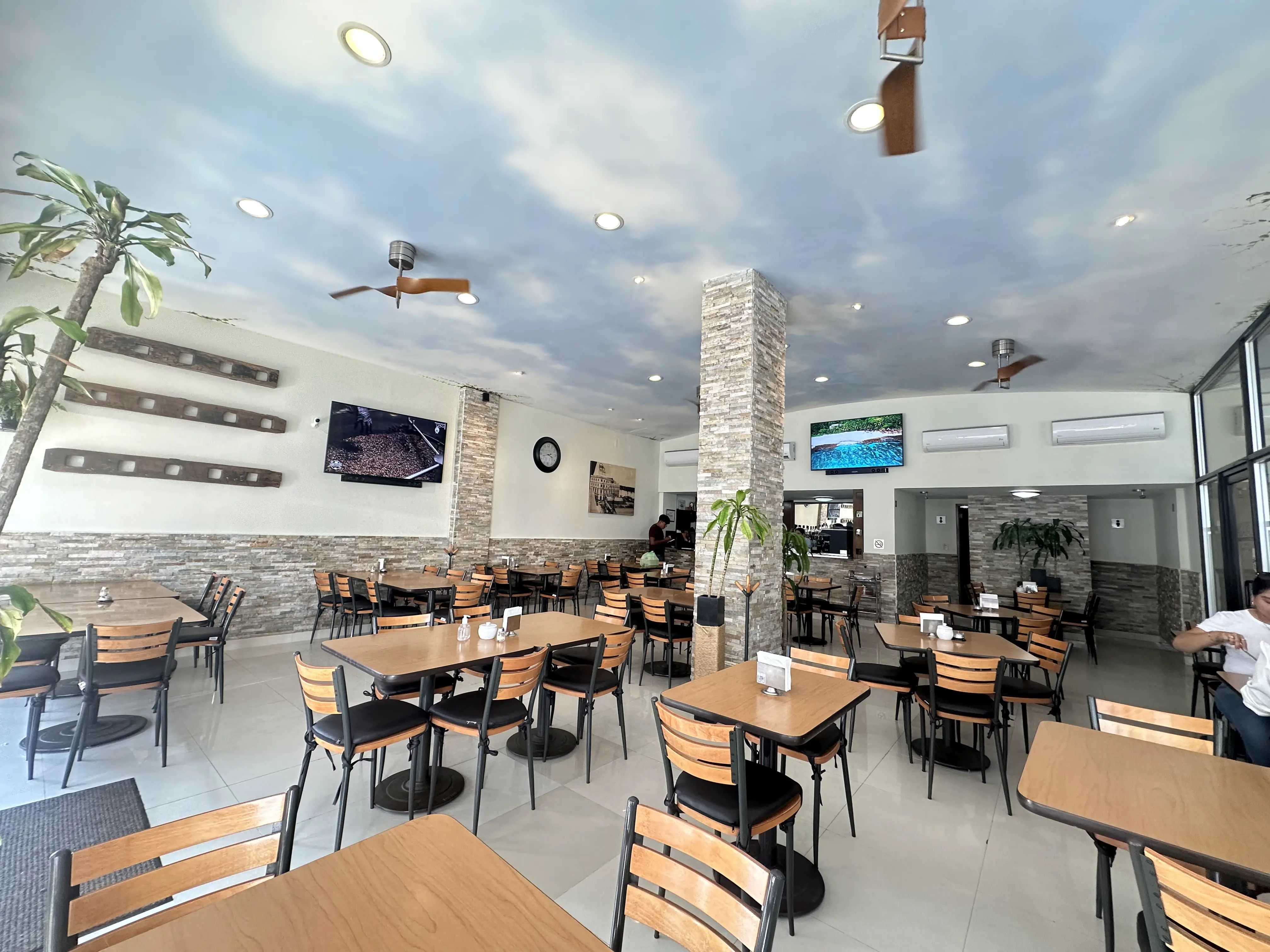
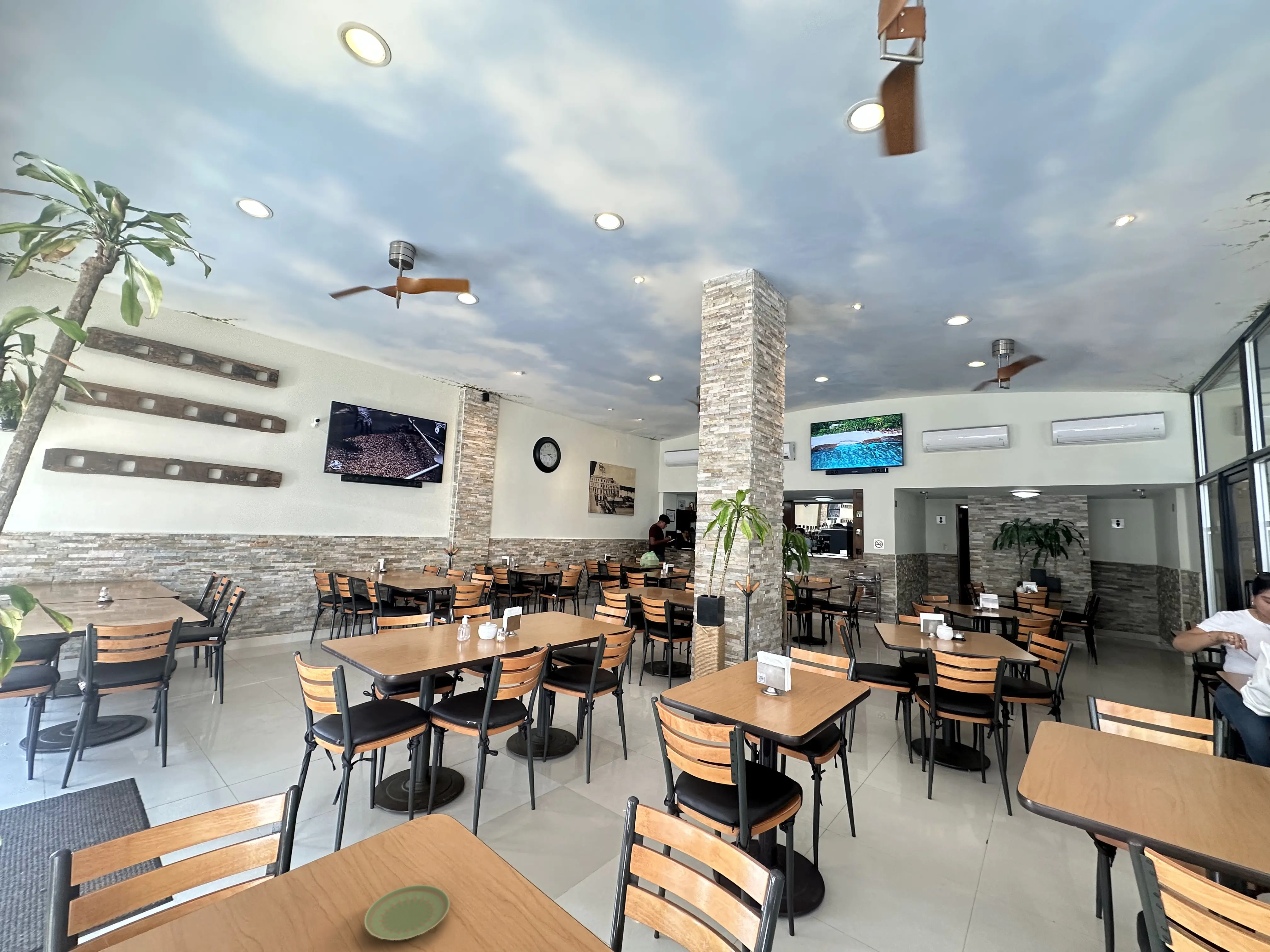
+ plate [364,884,450,941]
